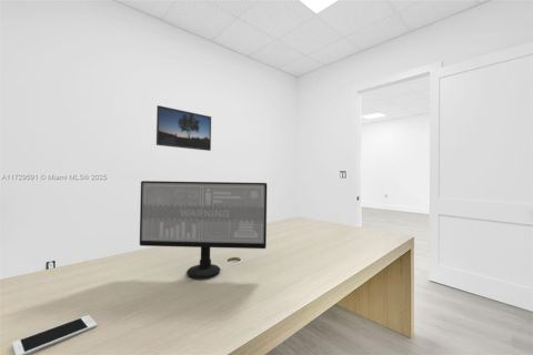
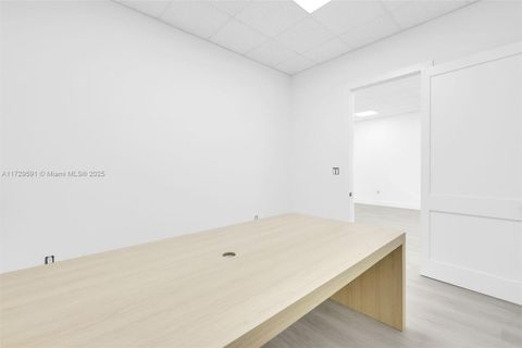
- computer monitor [139,180,268,281]
- cell phone [11,314,98,355]
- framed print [155,104,212,152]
